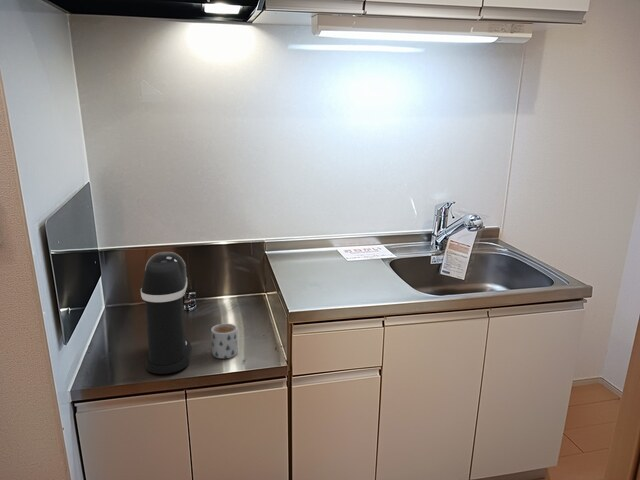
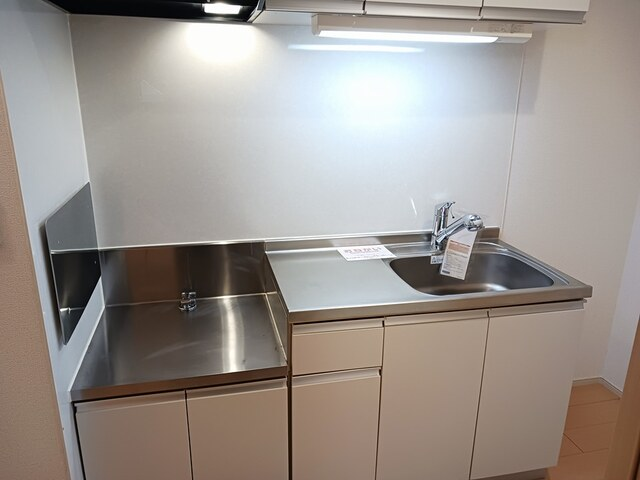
- mug [210,322,239,360]
- coffee maker [140,251,193,375]
